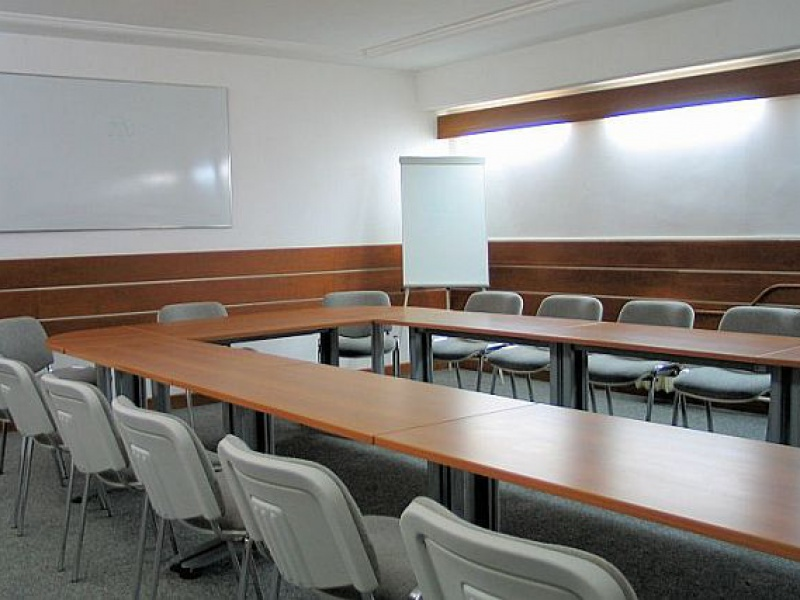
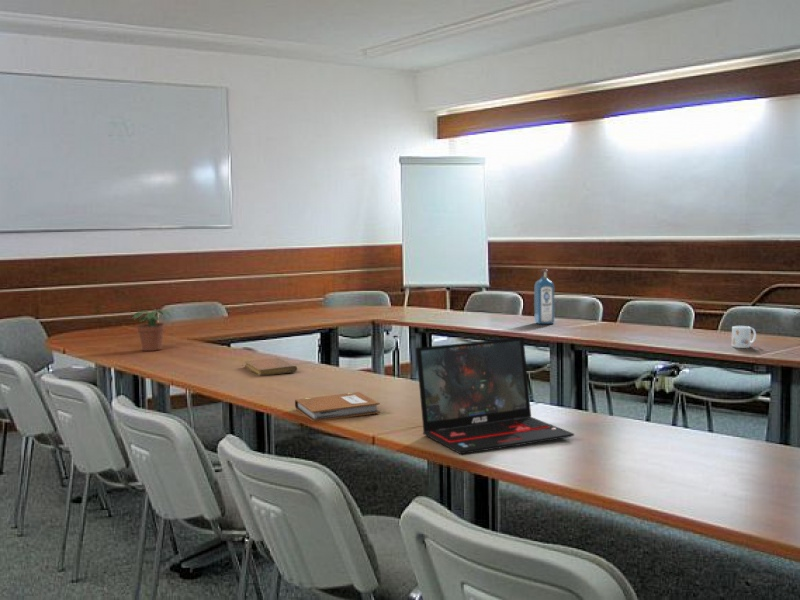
+ notebook [244,357,298,377]
+ laptop [415,336,575,455]
+ potted plant [131,309,172,352]
+ liquor [533,269,555,325]
+ notebook [294,391,381,422]
+ mug [731,325,757,349]
